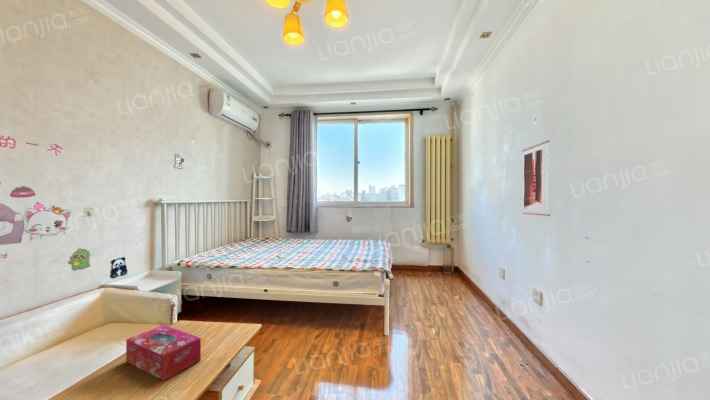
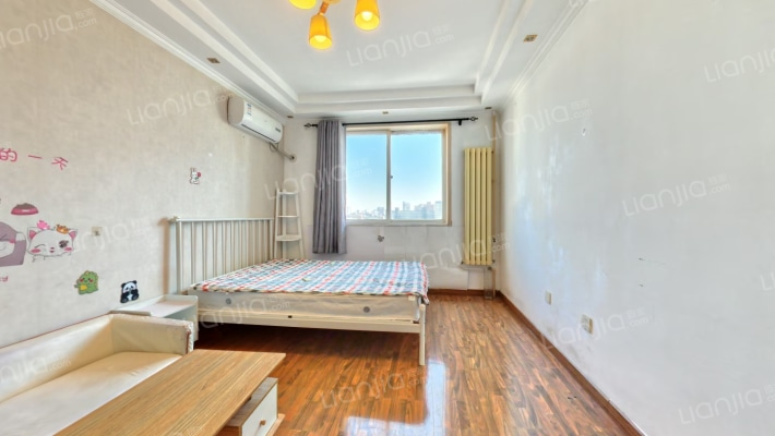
- wall art [521,139,551,217]
- tissue box [125,324,202,382]
